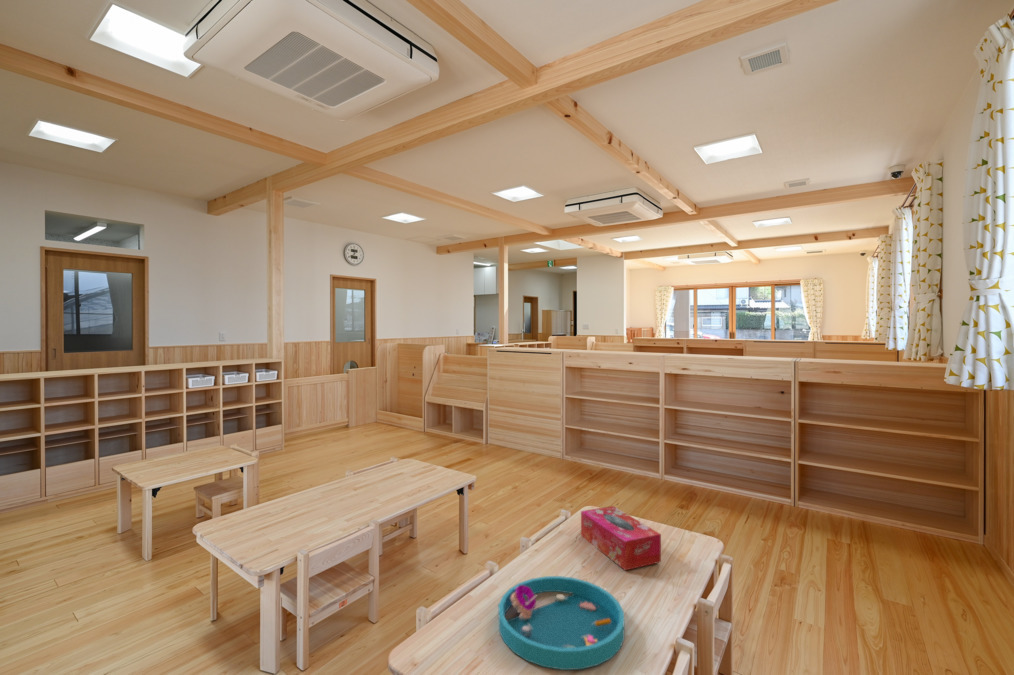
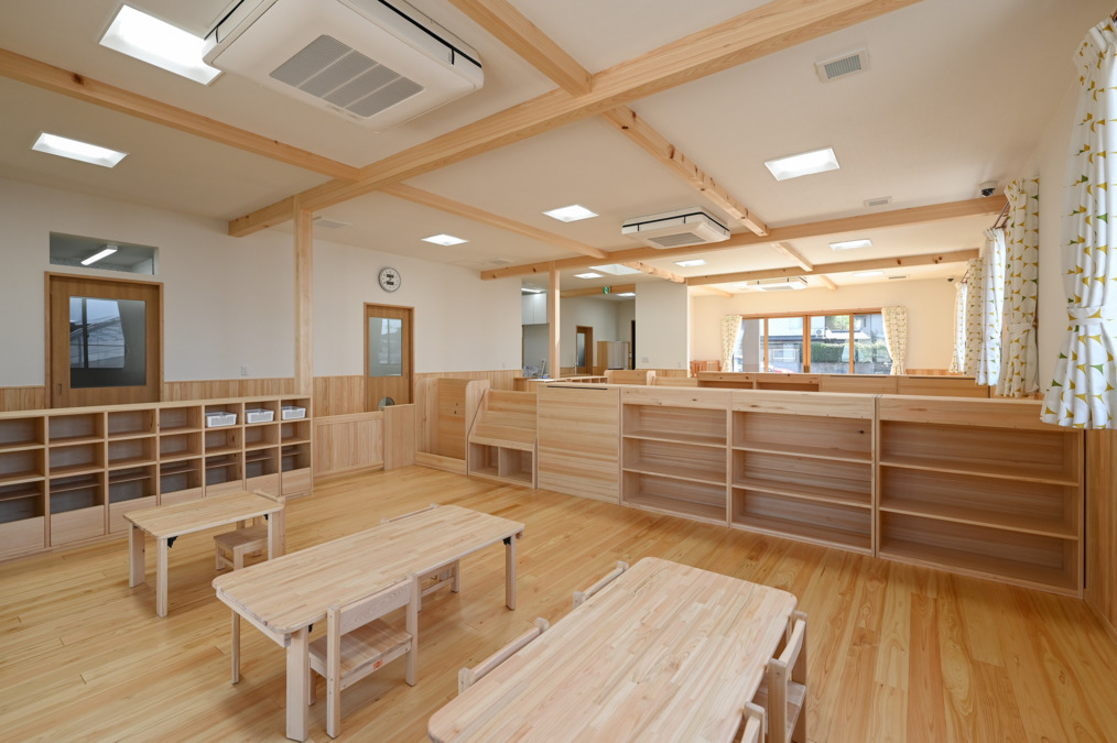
- storage tray [498,575,625,671]
- tissue box [580,505,662,571]
